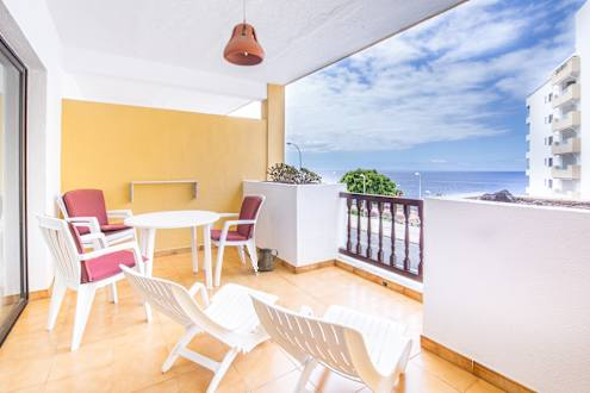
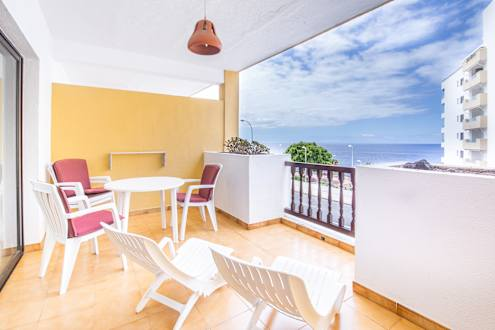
- watering can [241,247,279,273]
